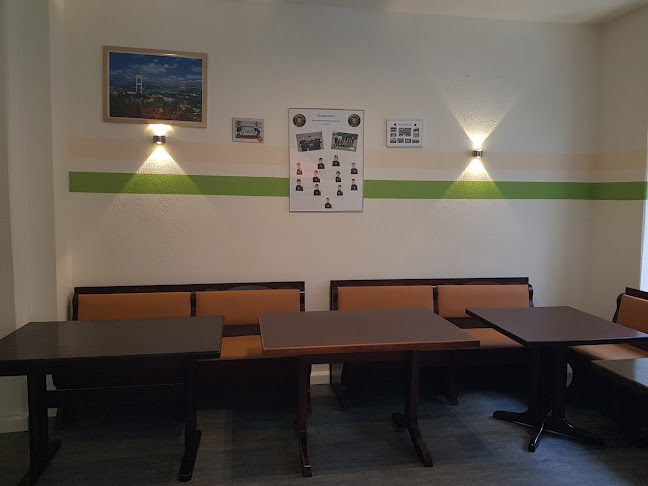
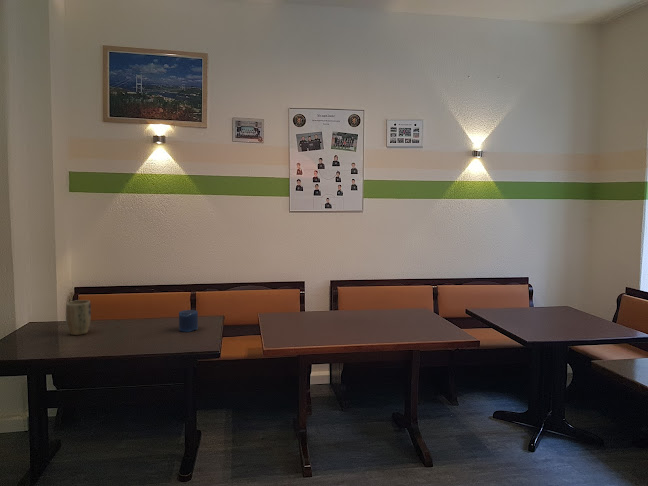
+ candle [178,309,199,333]
+ plant pot [65,299,92,336]
